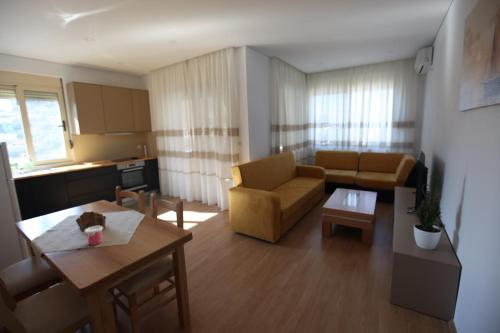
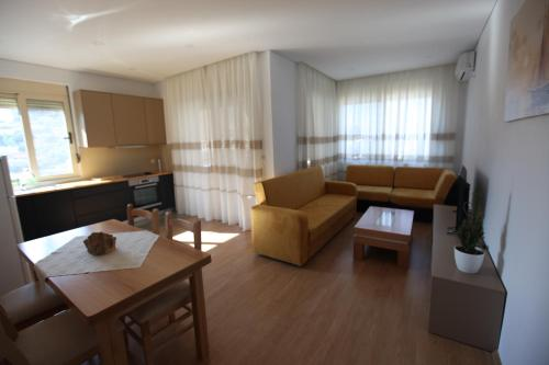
- cup [83,225,104,246]
